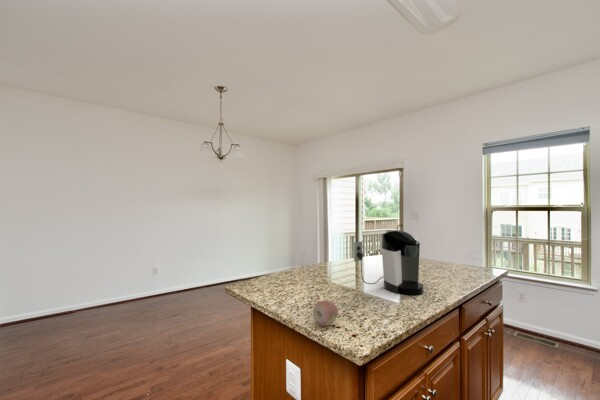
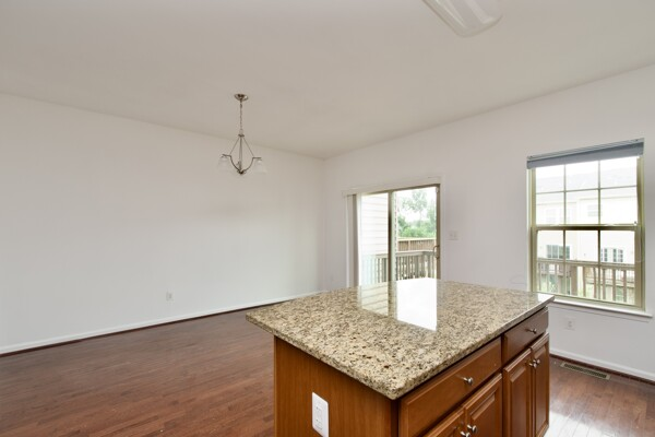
- coffee maker [353,229,424,296]
- fruit [312,300,339,327]
